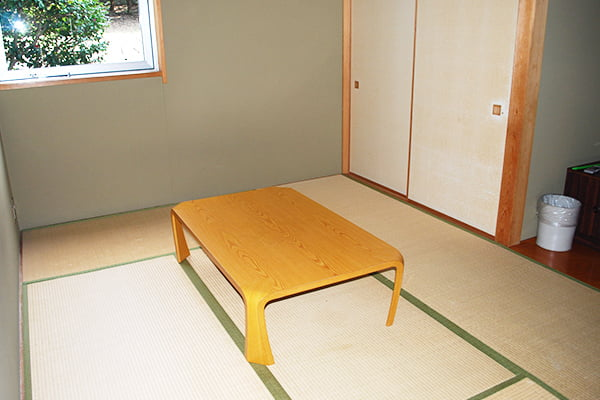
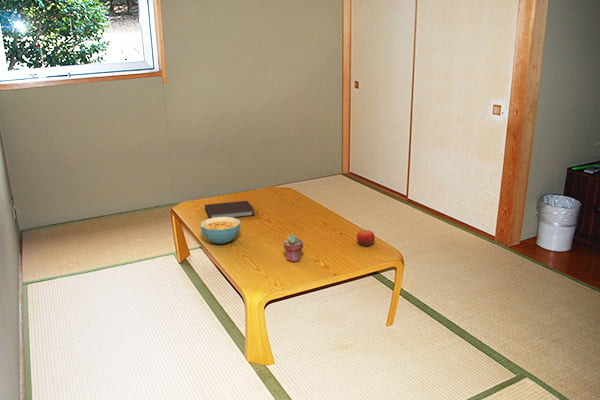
+ potted succulent [282,234,304,263]
+ fruit [356,229,376,247]
+ notebook [204,200,255,219]
+ cereal bowl [199,217,242,245]
